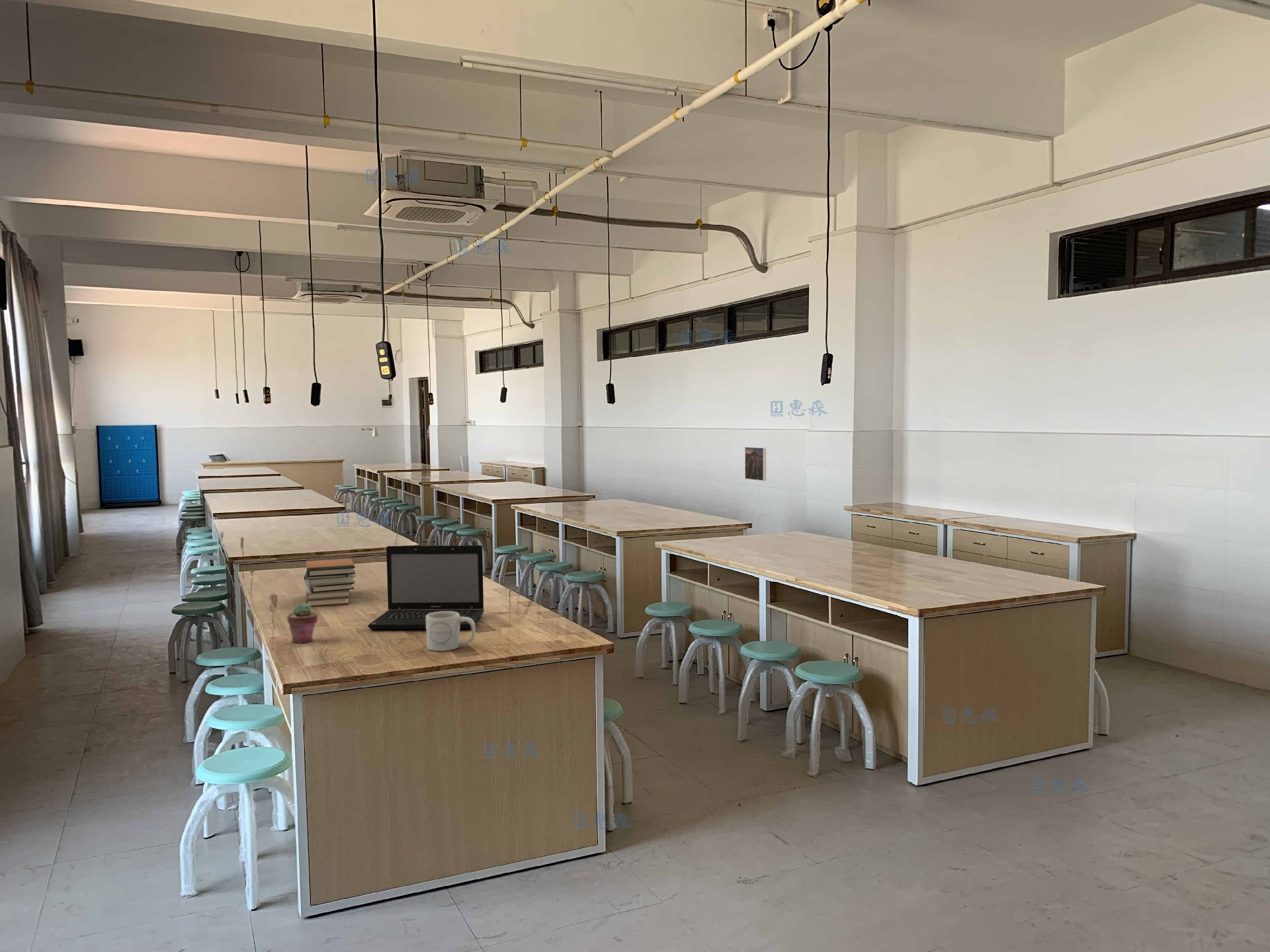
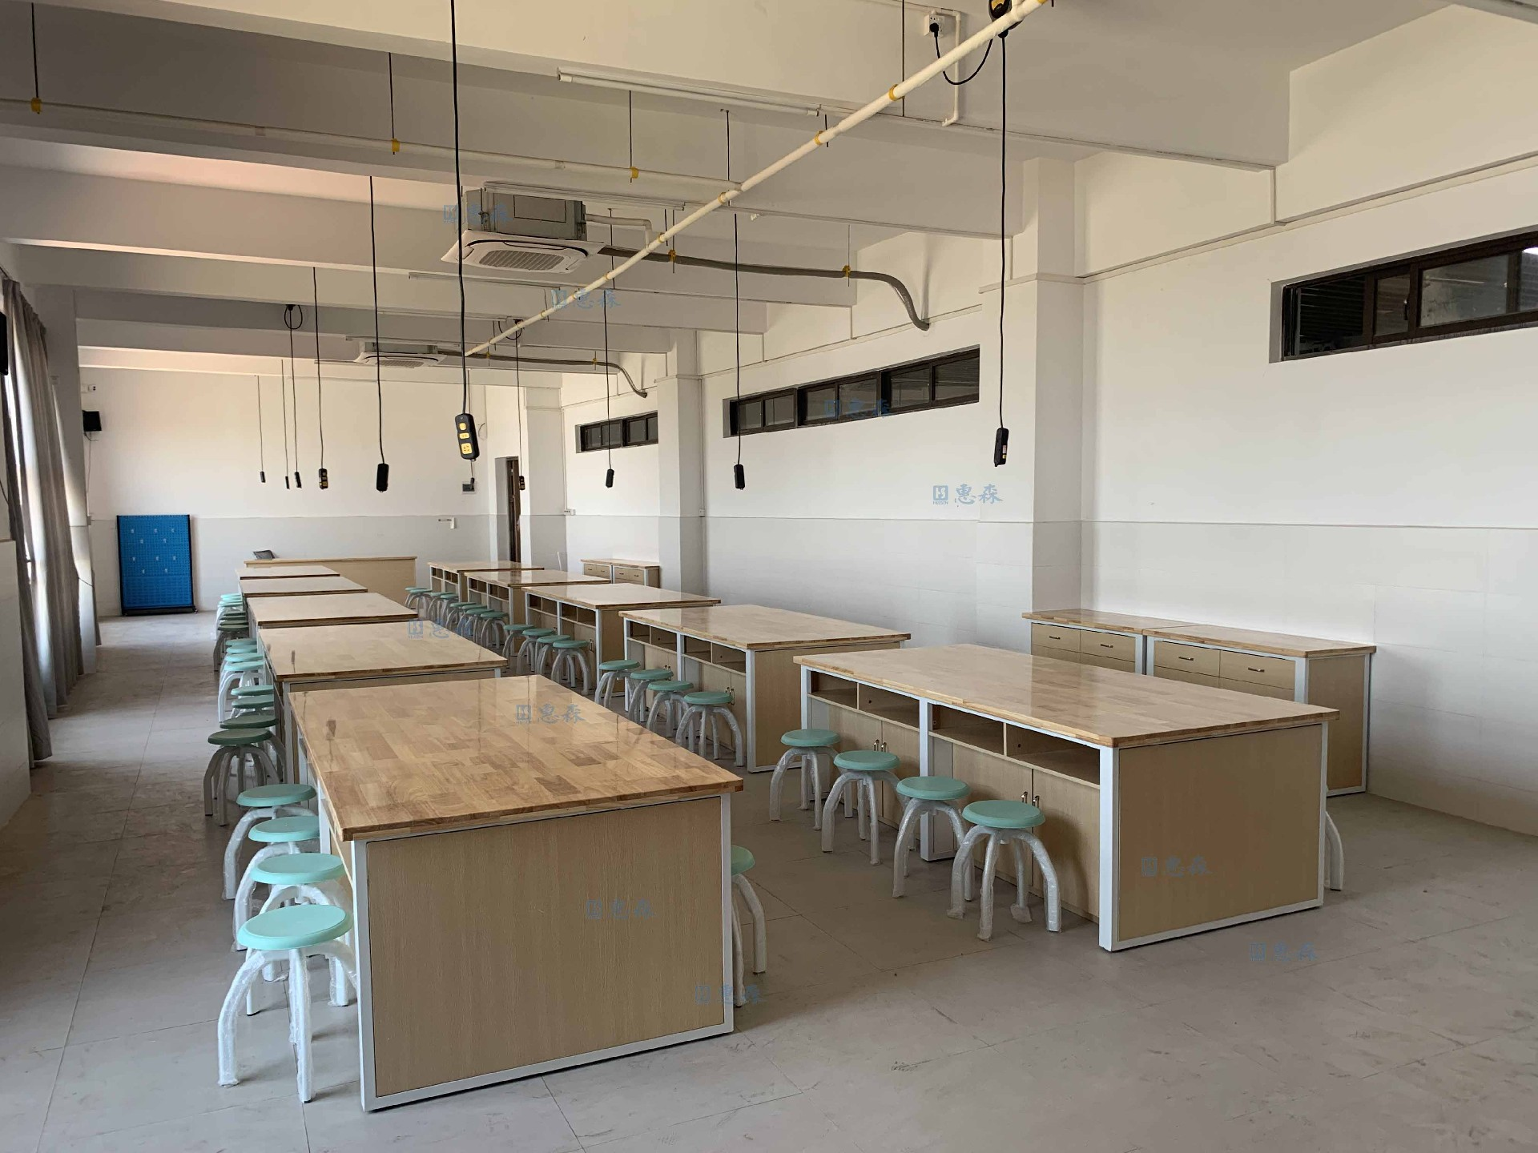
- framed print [744,446,767,481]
- potted succulent [286,602,318,644]
- mug [426,612,476,652]
- book stack [302,556,357,607]
- laptop [367,545,485,630]
